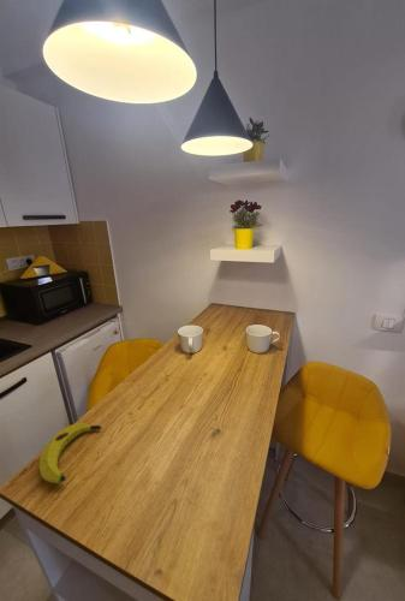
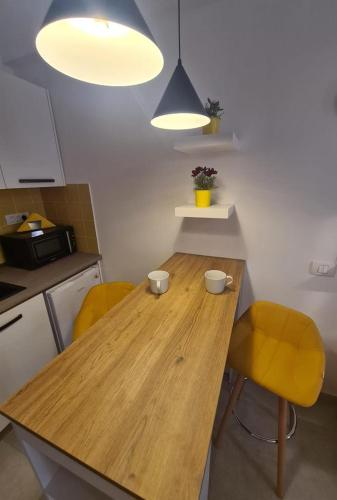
- banana [38,422,102,484]
